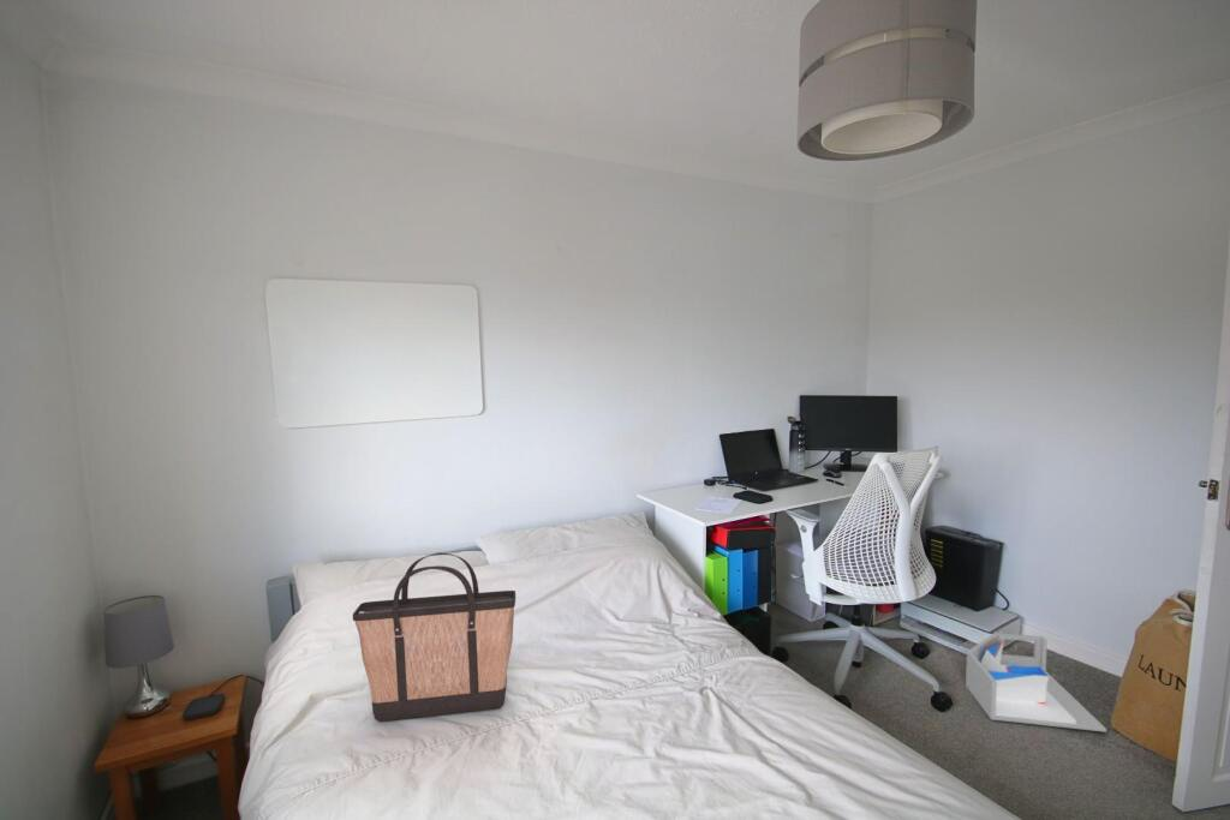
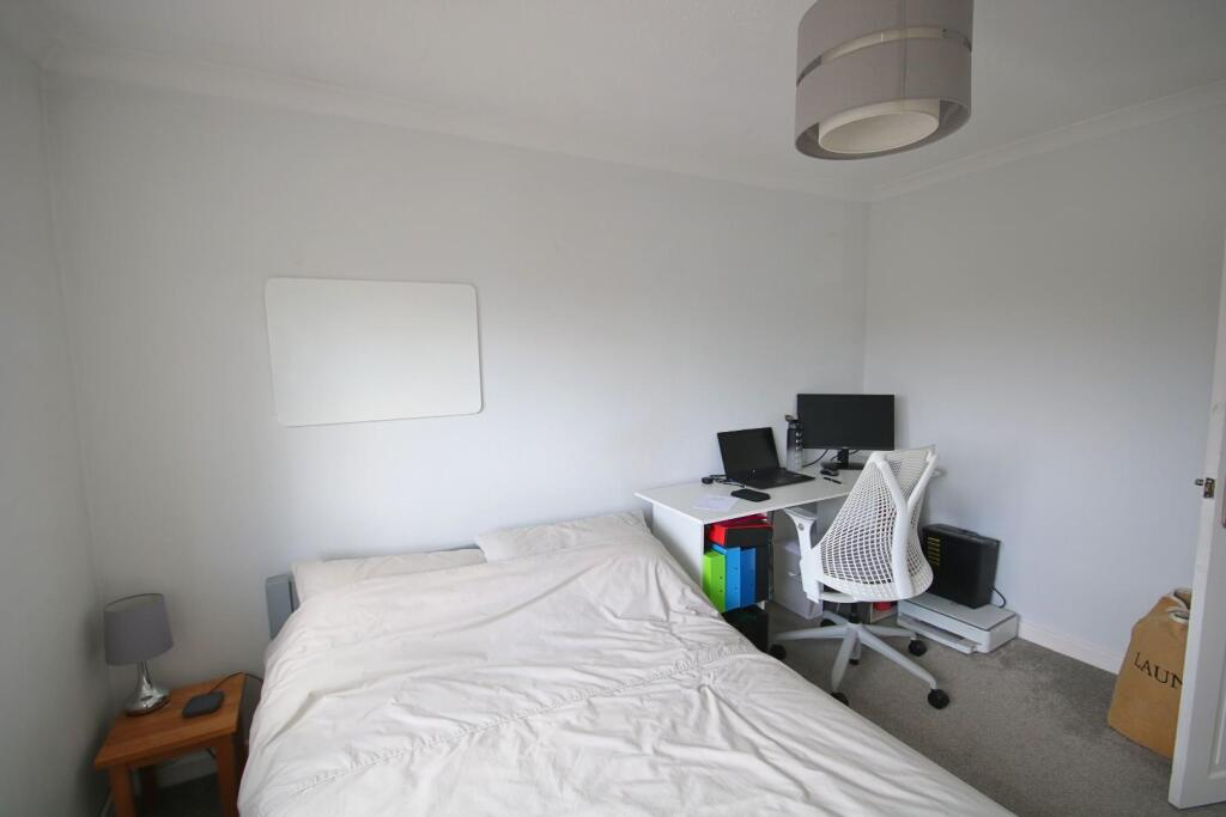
- storage bin [965,632,1107,734]
- shopping bag [352,551,517,723]
